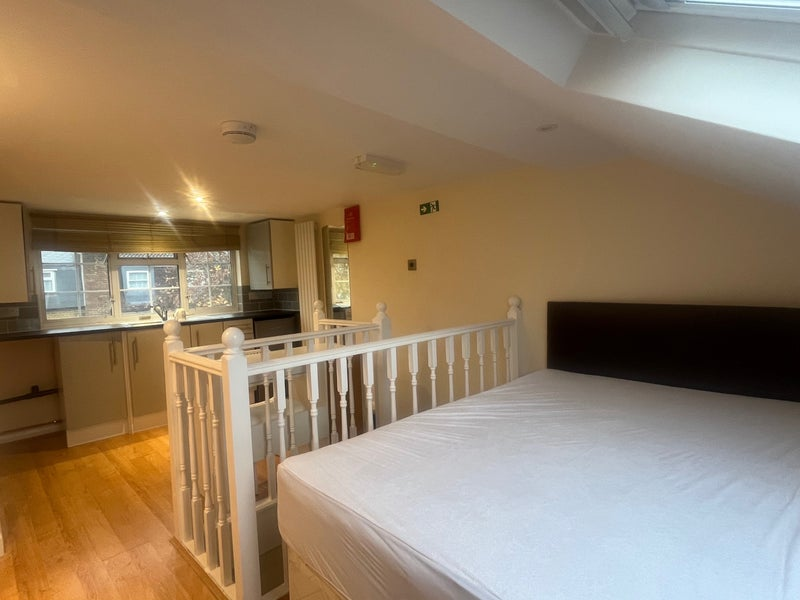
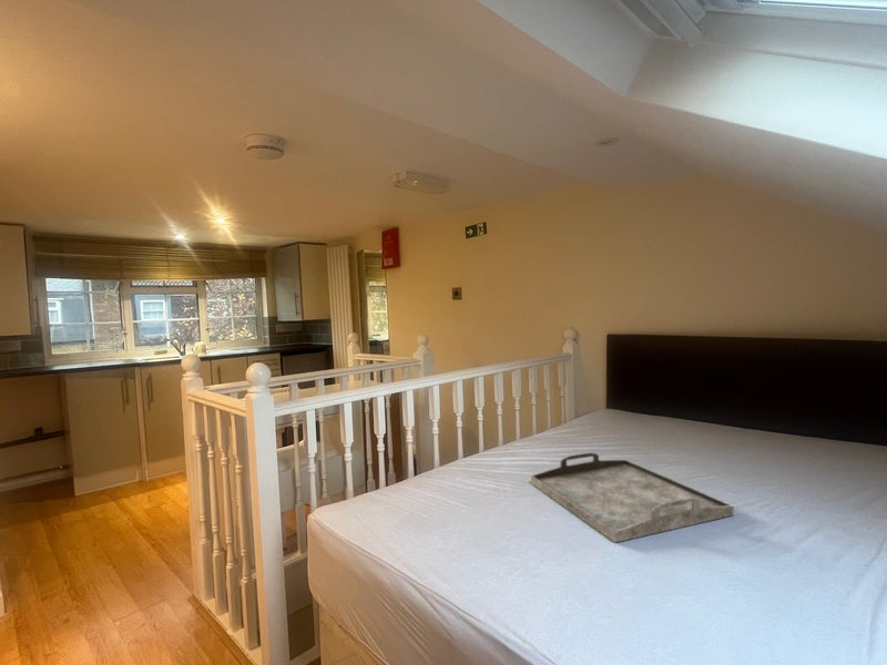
+ serving tray [530,451,735,543]
